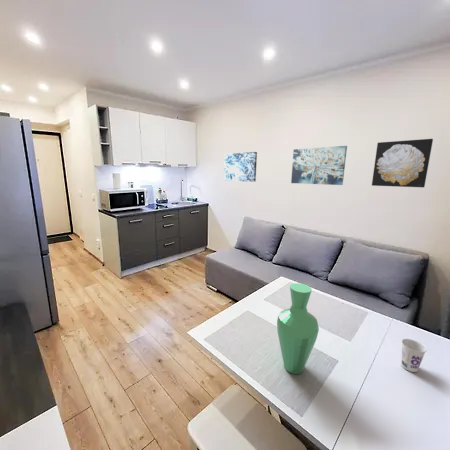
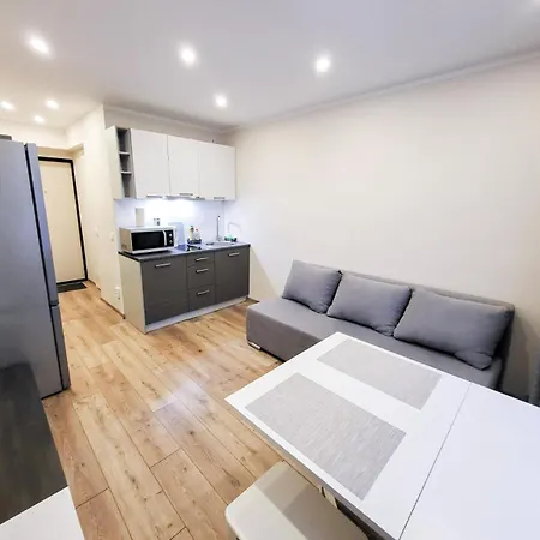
- wall art [371,138,434,188]
- wall art [223,151,258,183]
- wall art [290,145,348,186]
- cup [400,338,427,373]
- vase [276,282,320,375]
